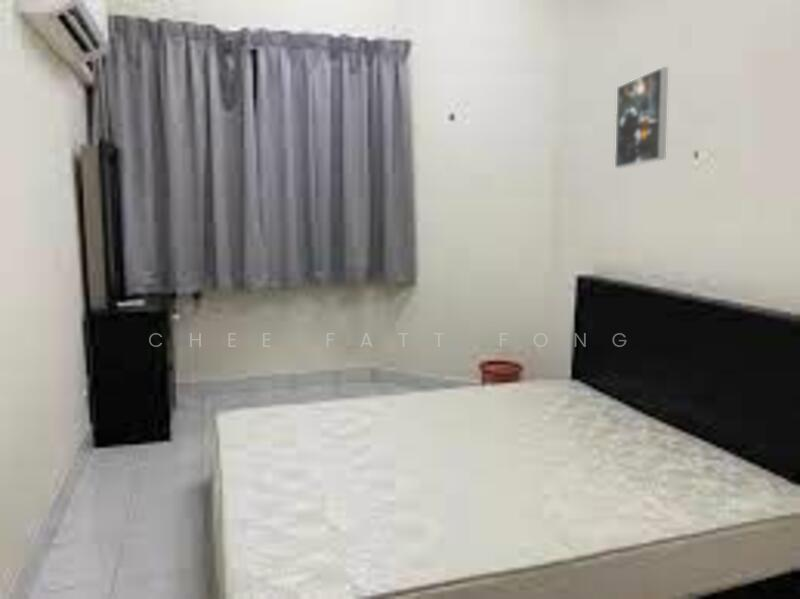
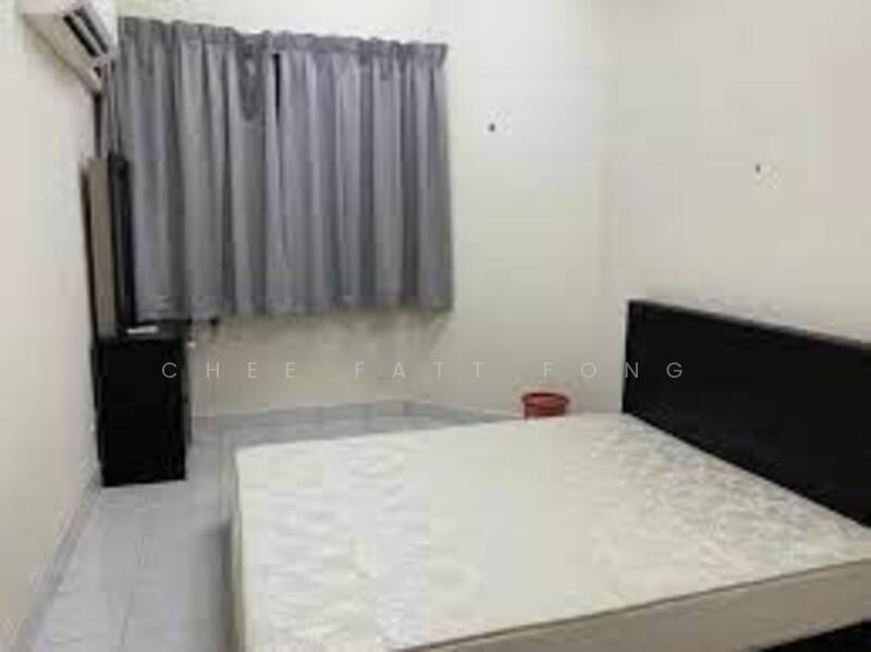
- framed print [614,66,669,169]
